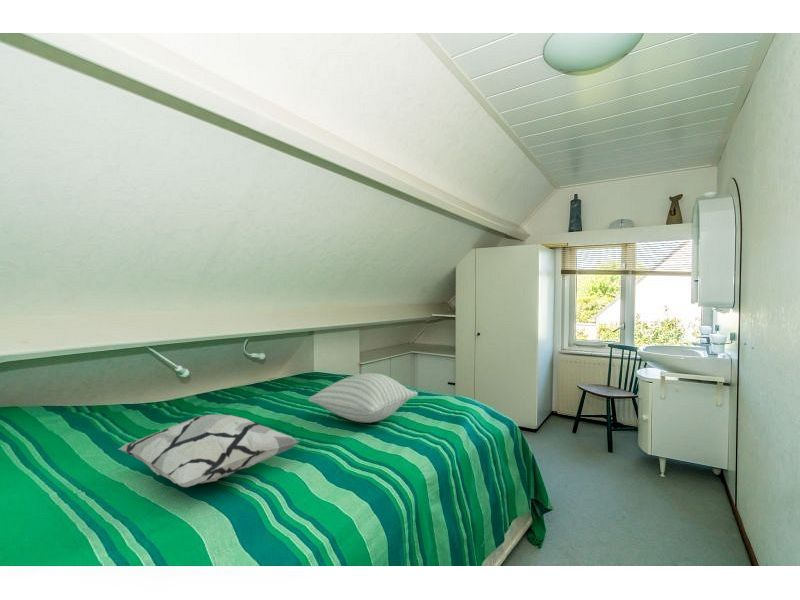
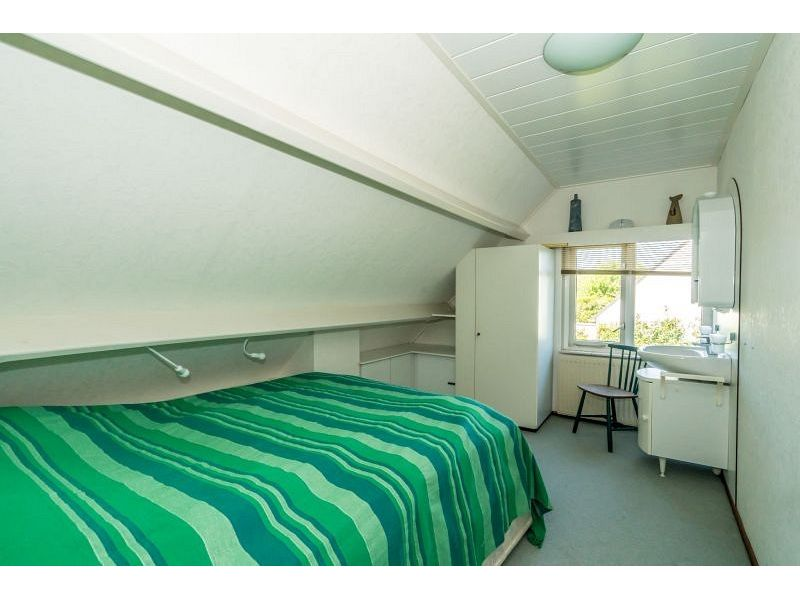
- pillow [308,372,419,424]
- decorative pillow [118,414,300,488]
